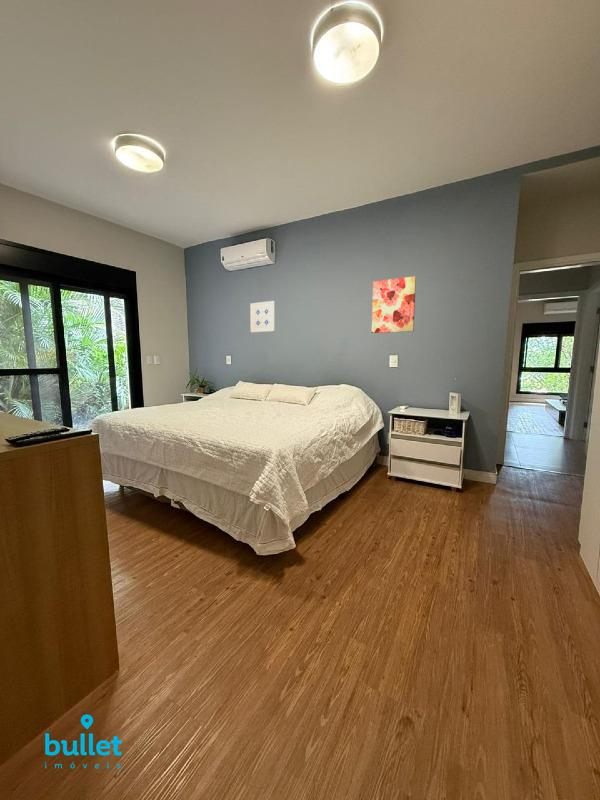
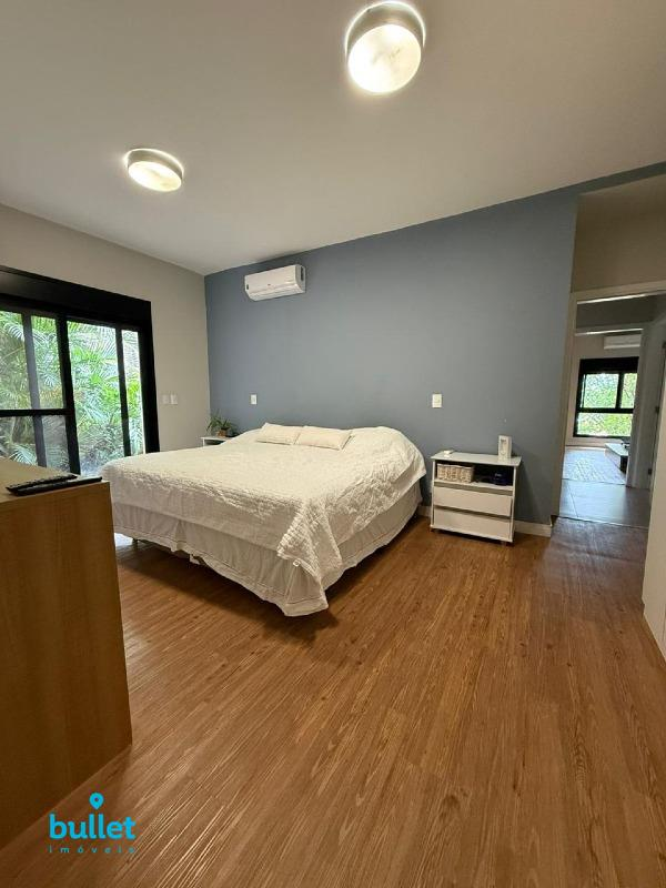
- wall art [249,300,276,333]
- wall art [371,275,417,334]
